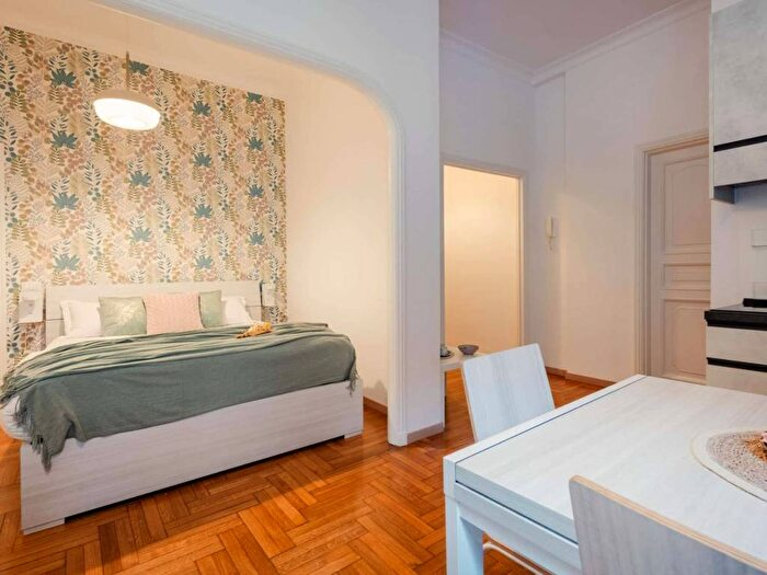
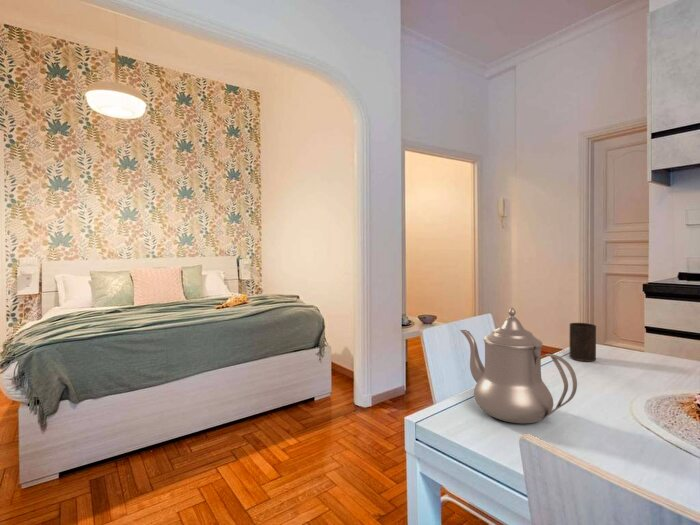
+ teapot [459,307,578,424]
+ cup [569,322,597,363]
